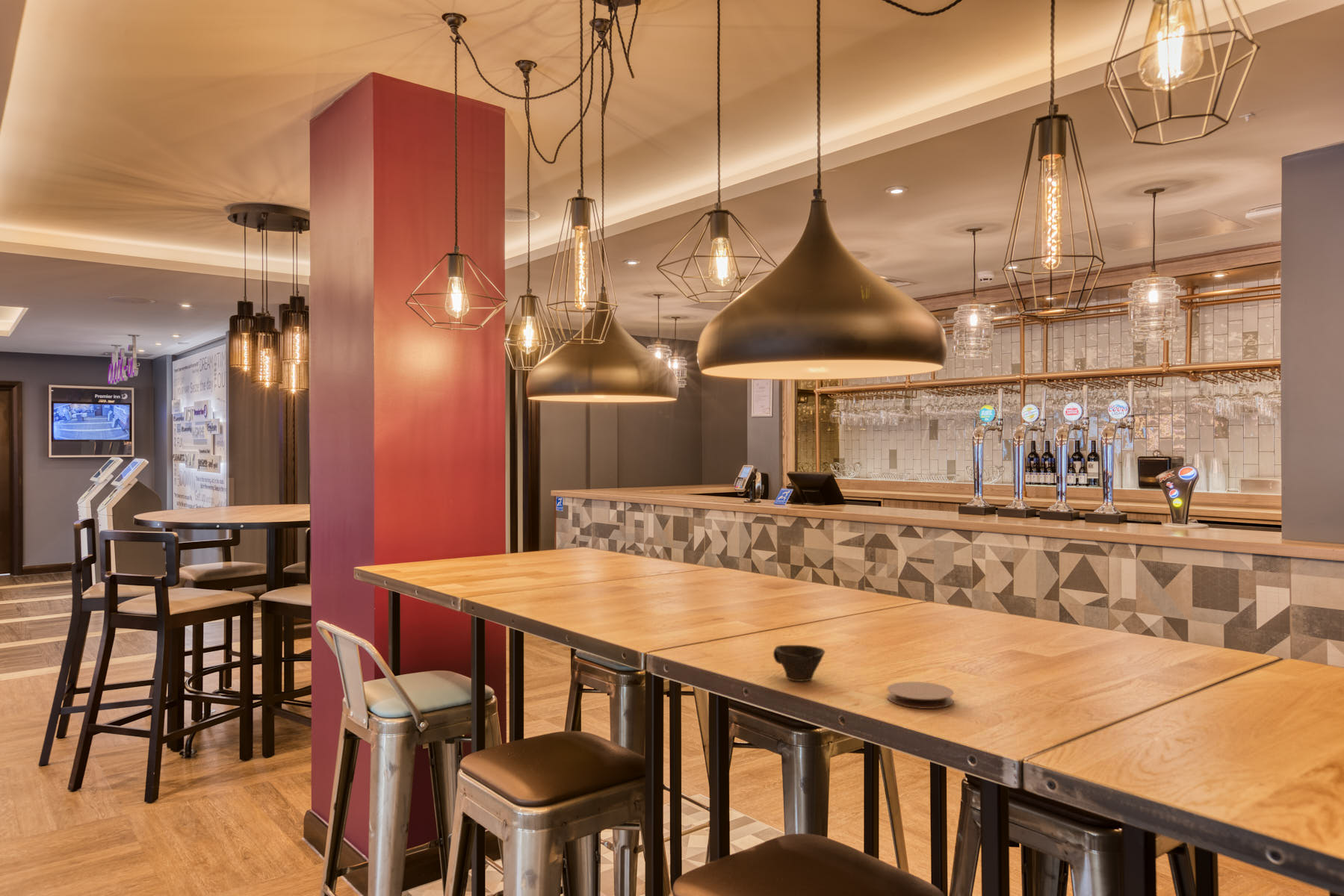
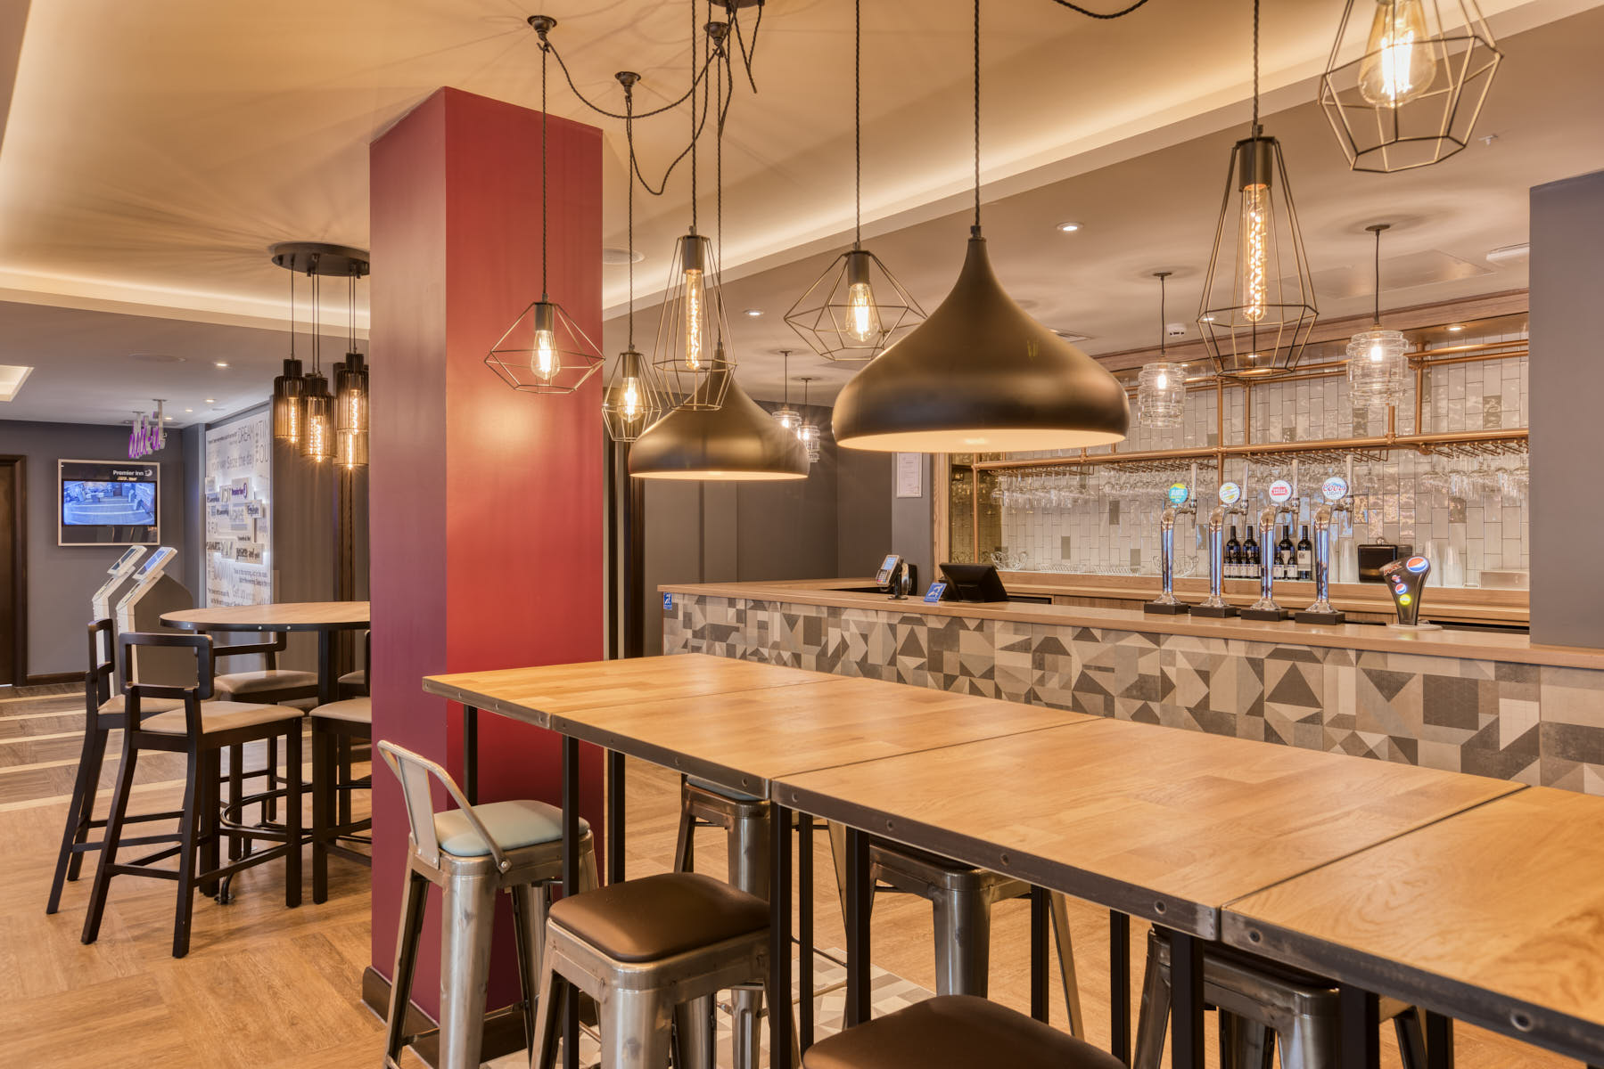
- coaster [887,681,954,709]
- cup [772,644,826,682]
